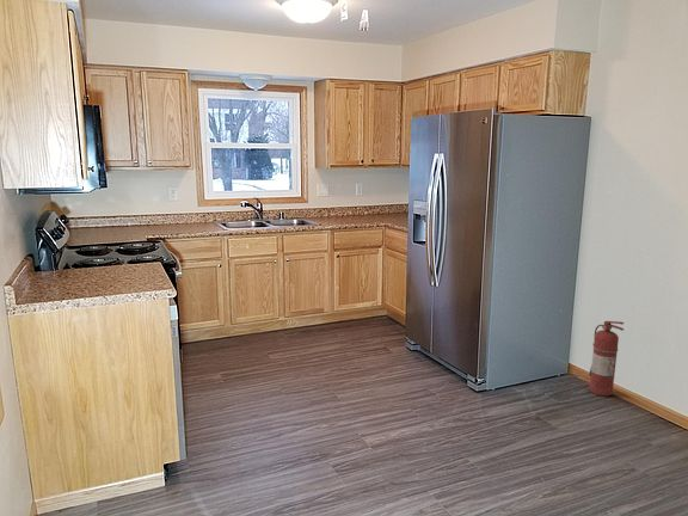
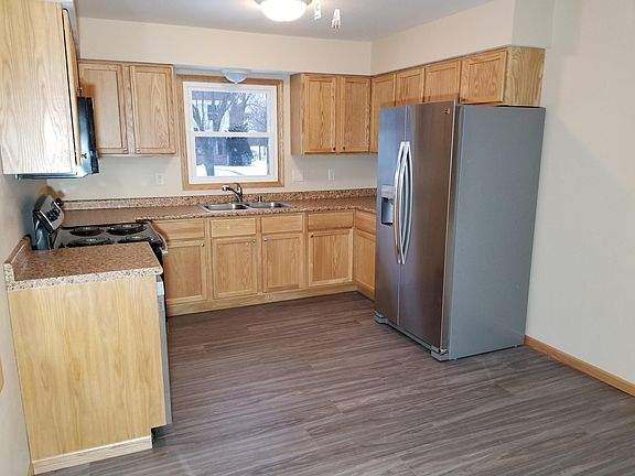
- fire extinguisher [588,320,626,397]
